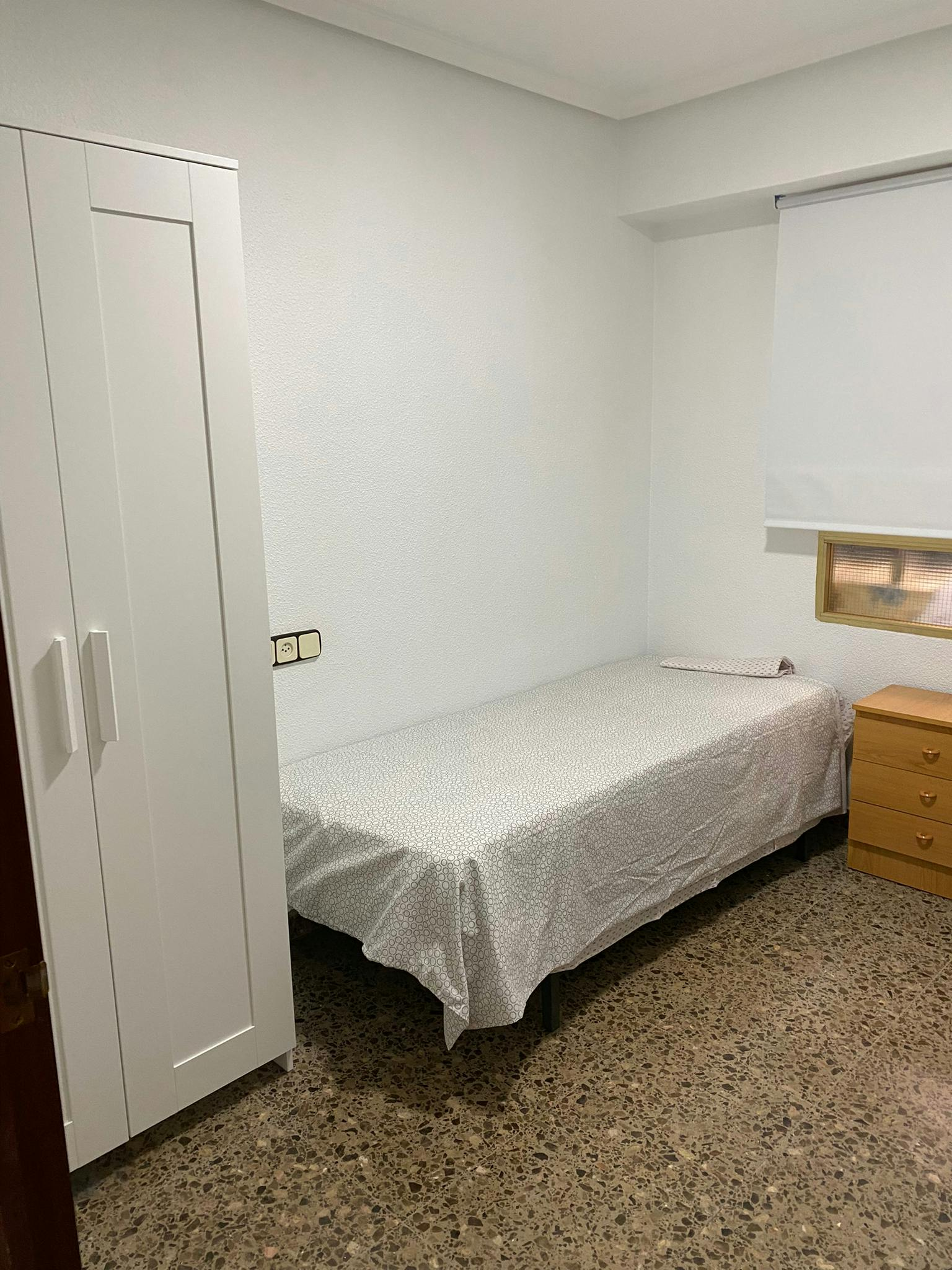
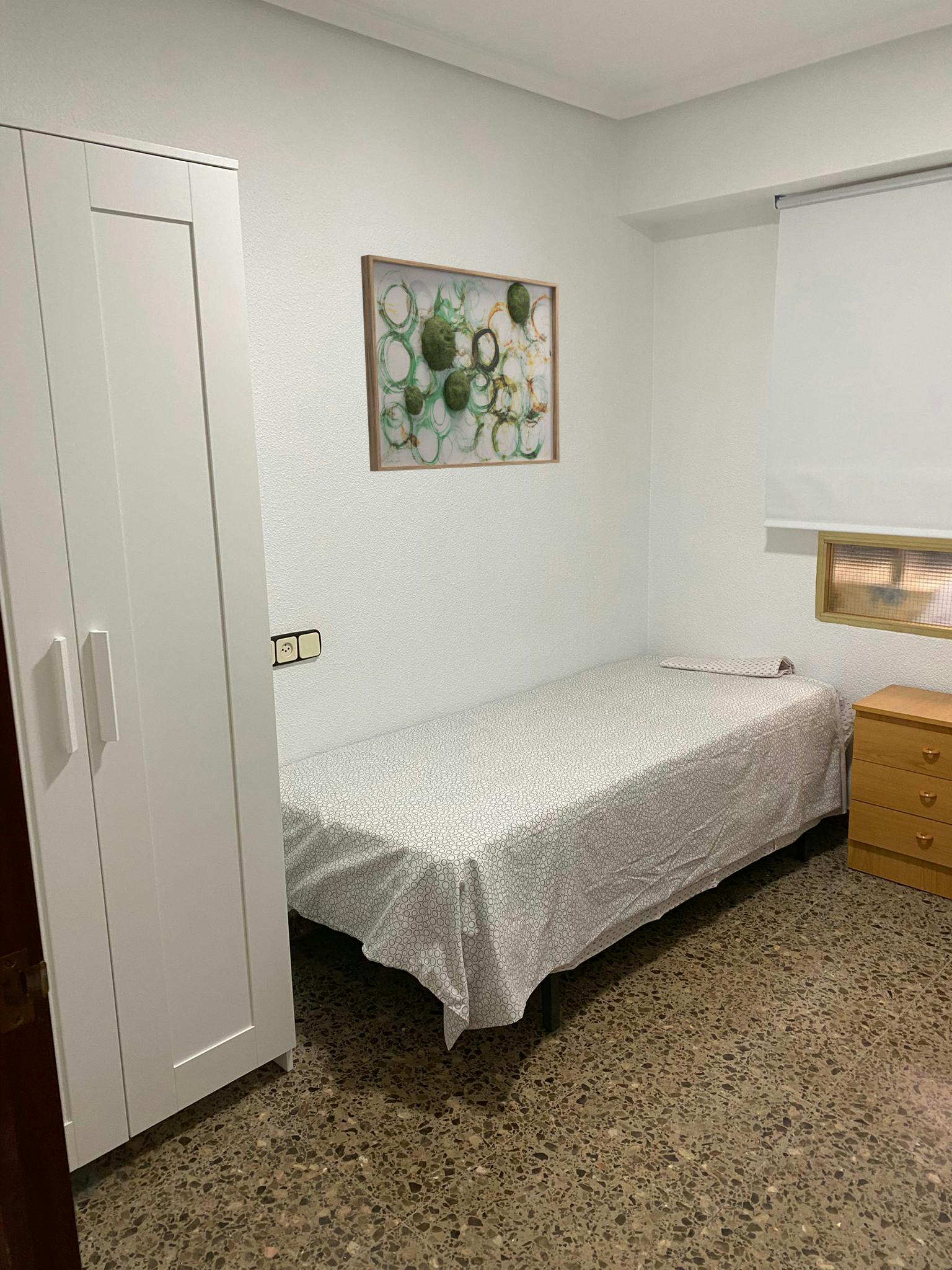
+ wall art [360,254,560,472]
